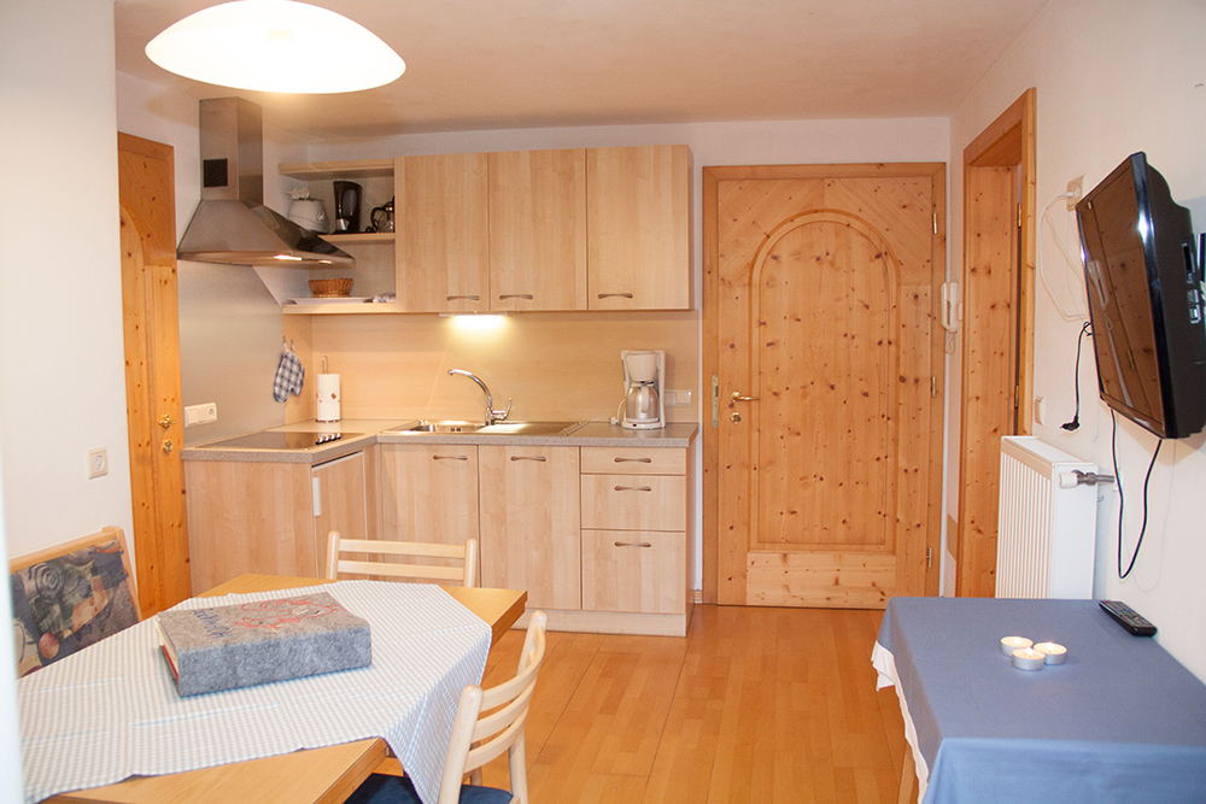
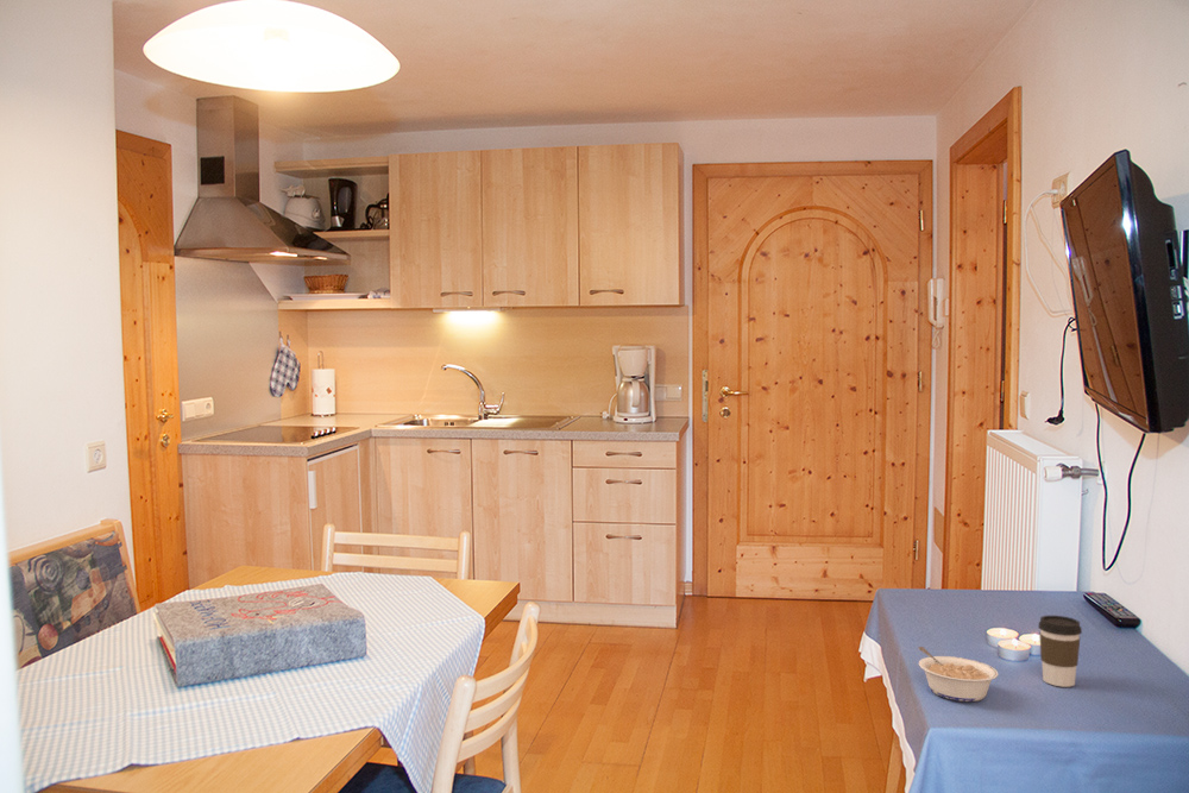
+ legume [917,646,999,703]
+ coffee cup [1037,615,1083,688]
